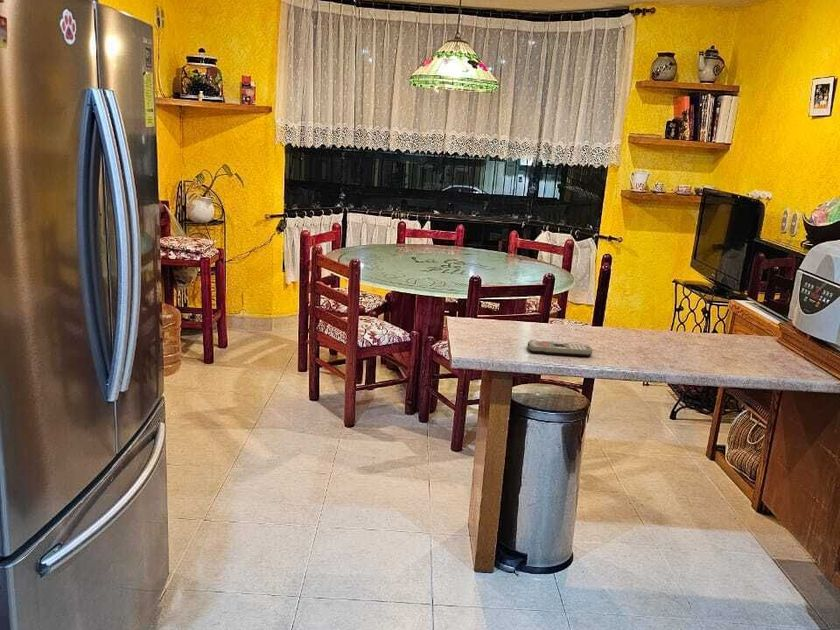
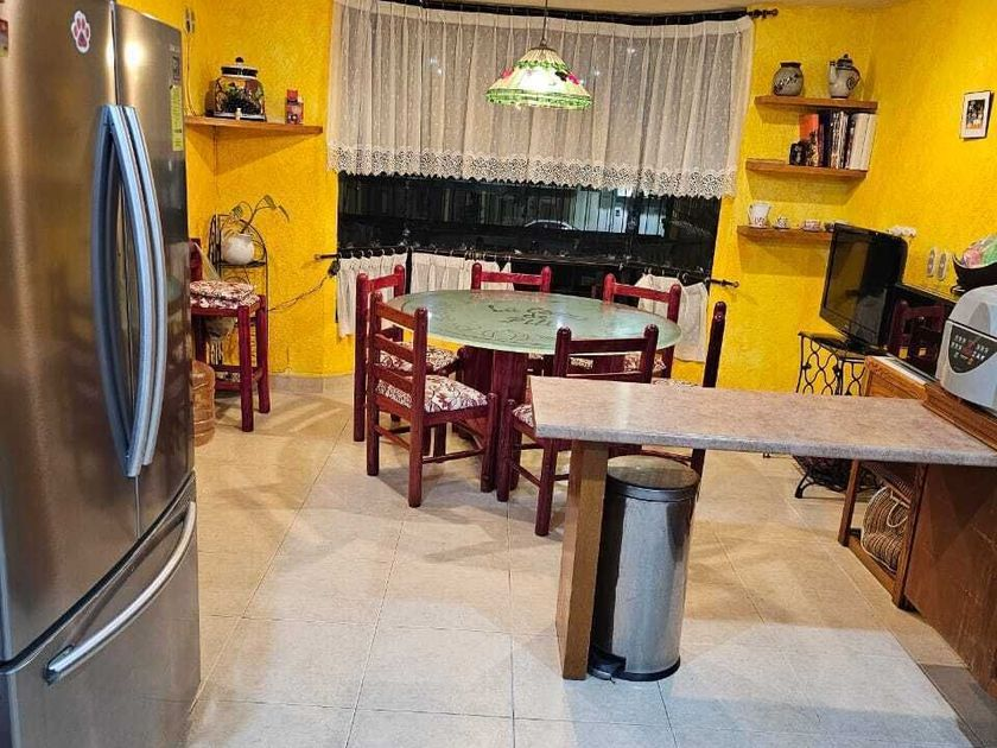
- remote control [527,339,593,357]
